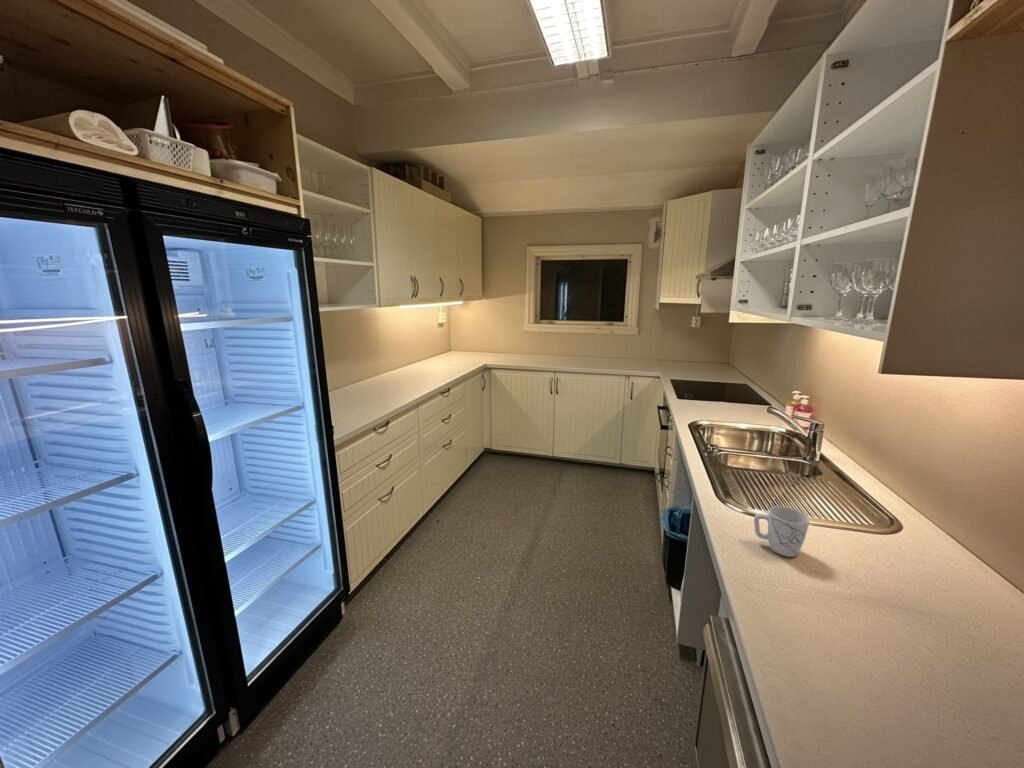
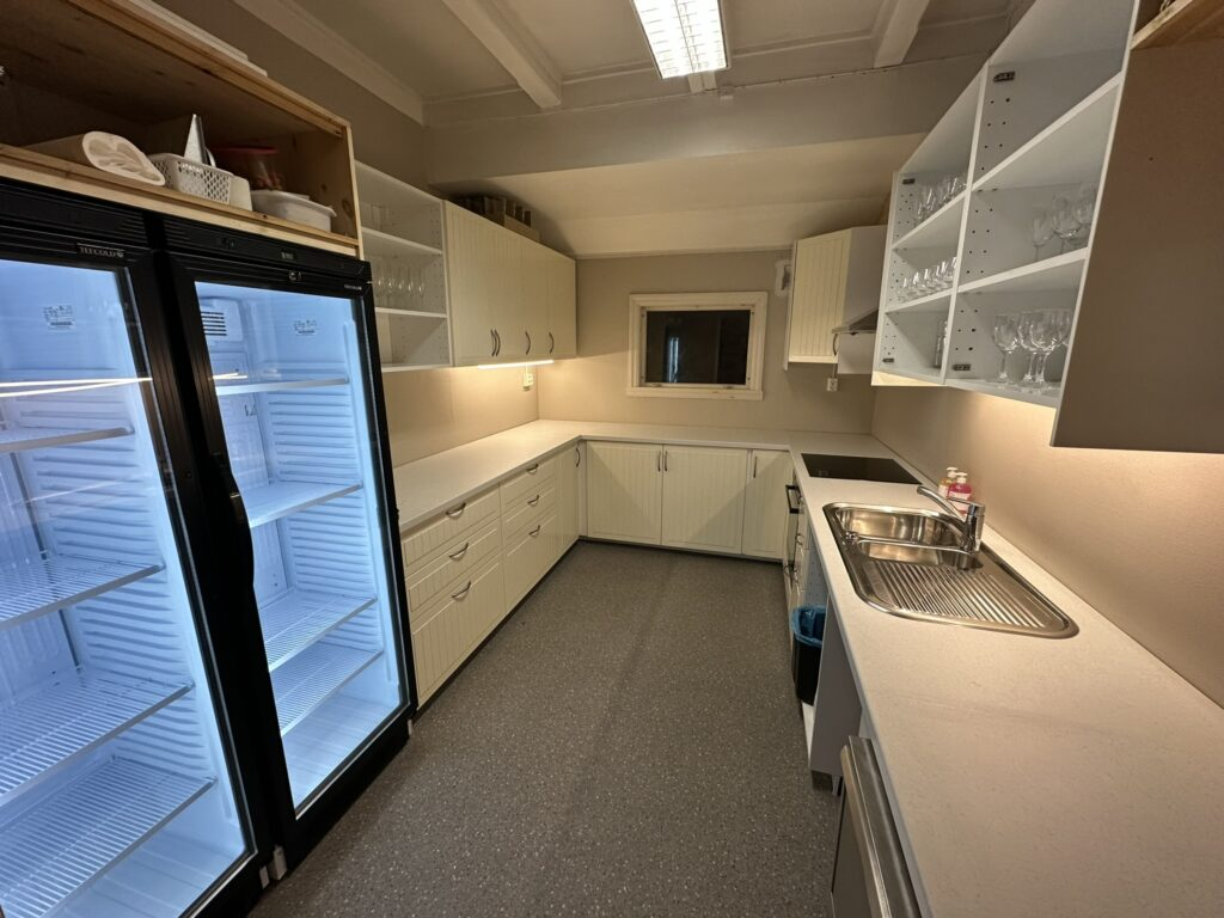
- mug [753,505,810,558]
